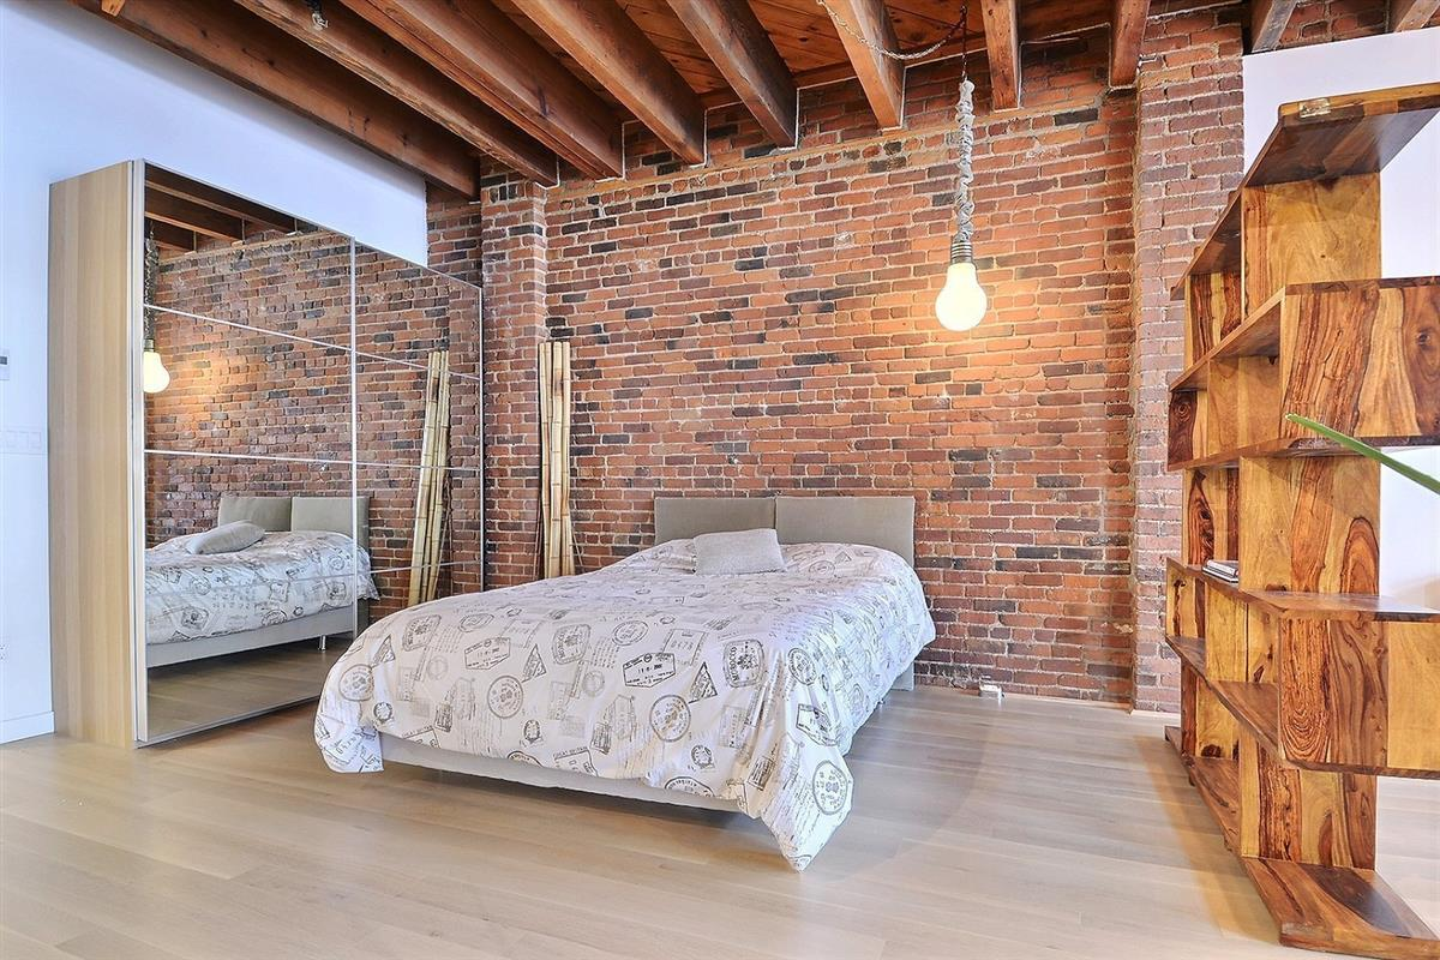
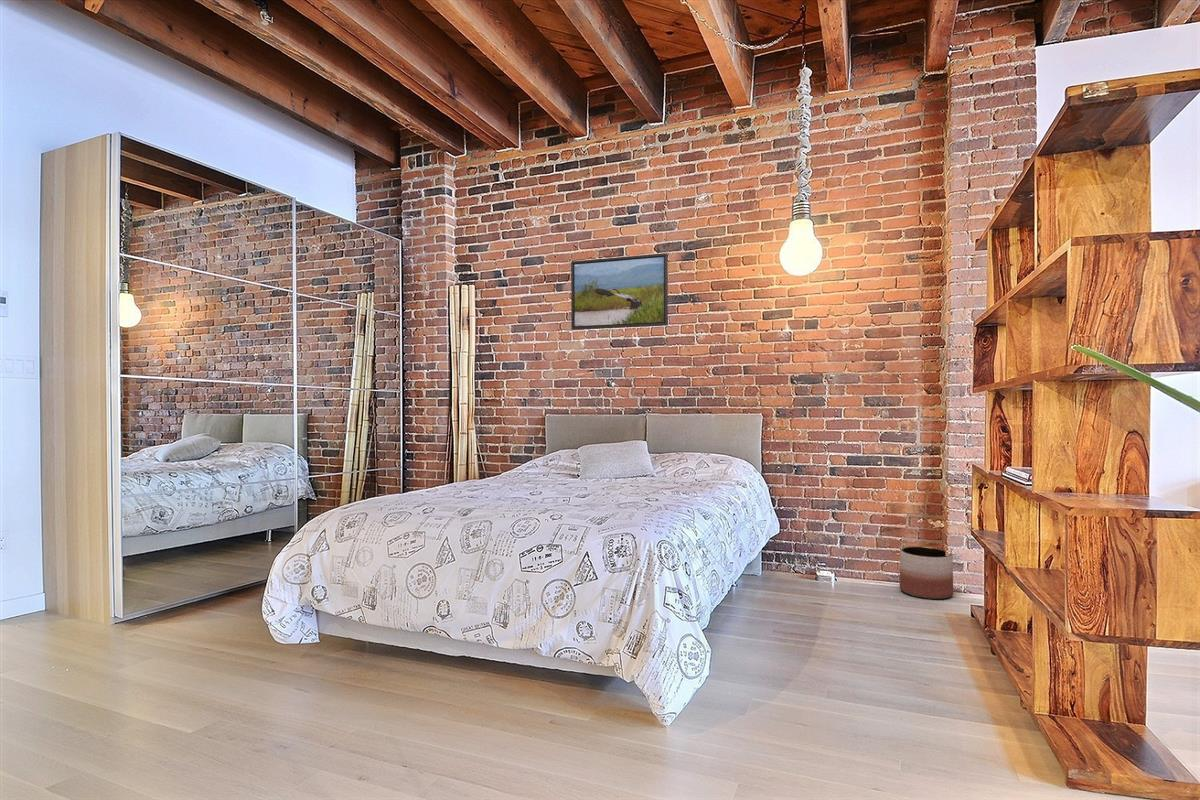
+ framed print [570,252,669,331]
+ planter [899,545,954,600]
